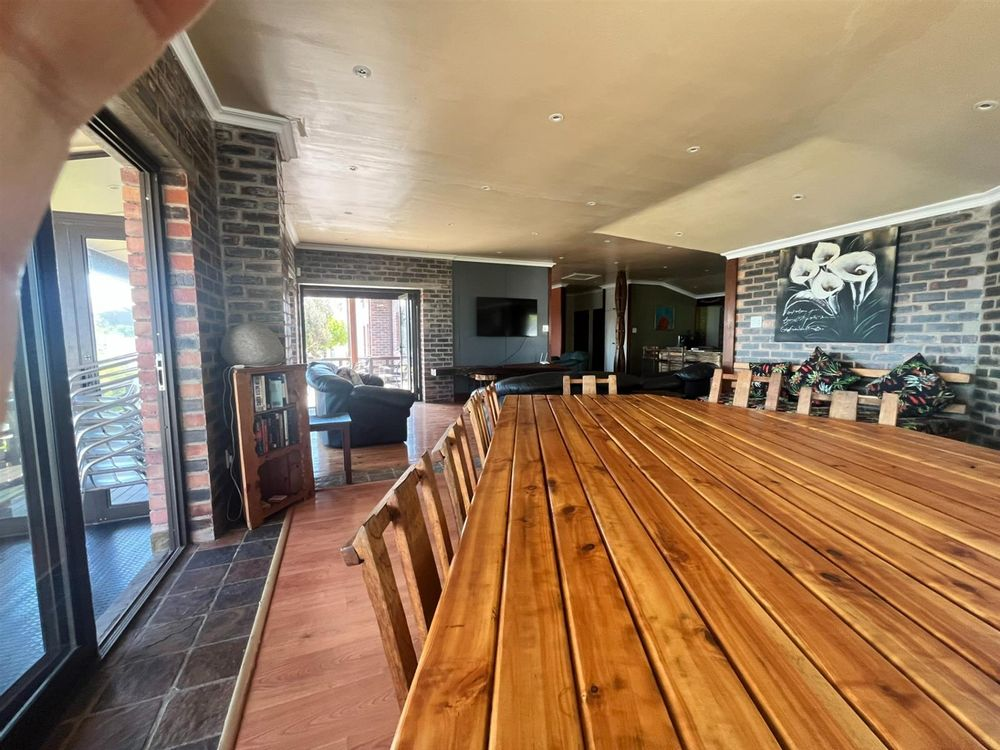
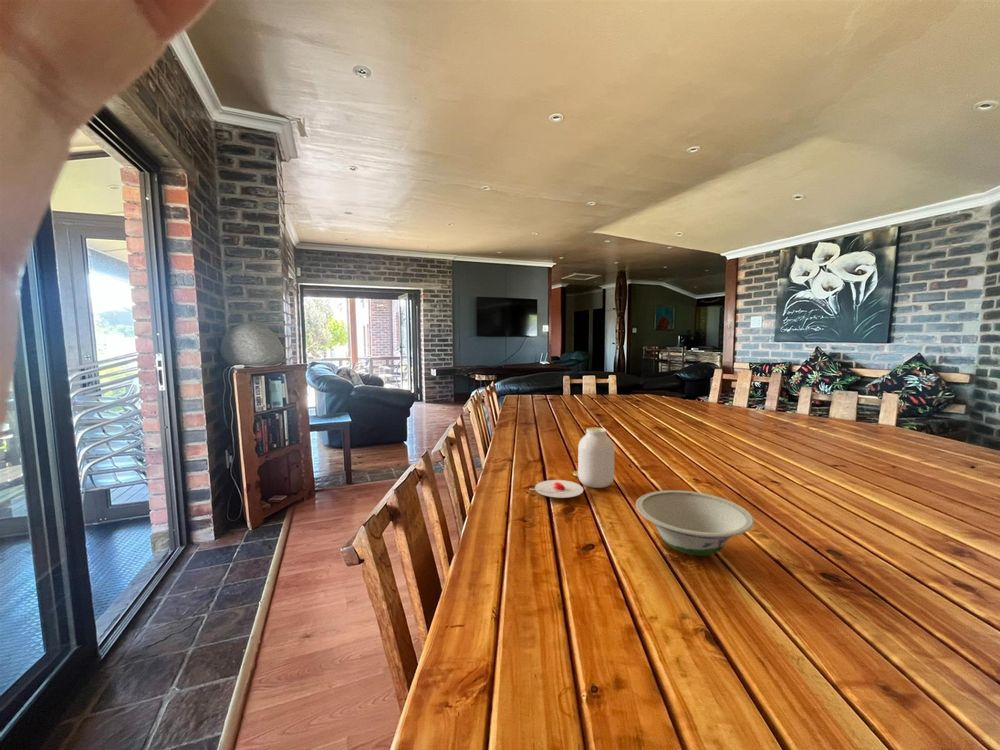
+ jar [528,427,615,499]
+ bowl [635,489,755,557]
